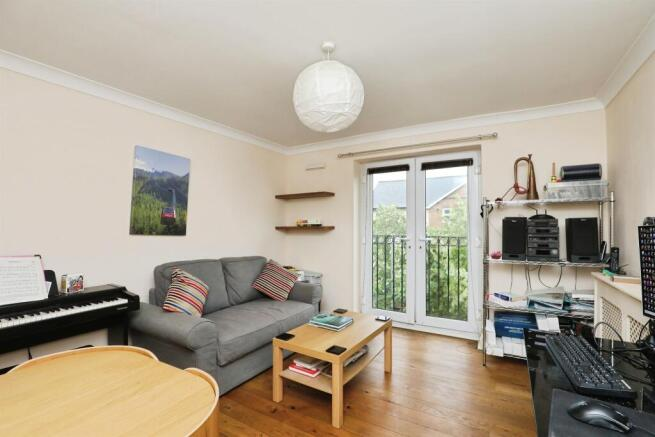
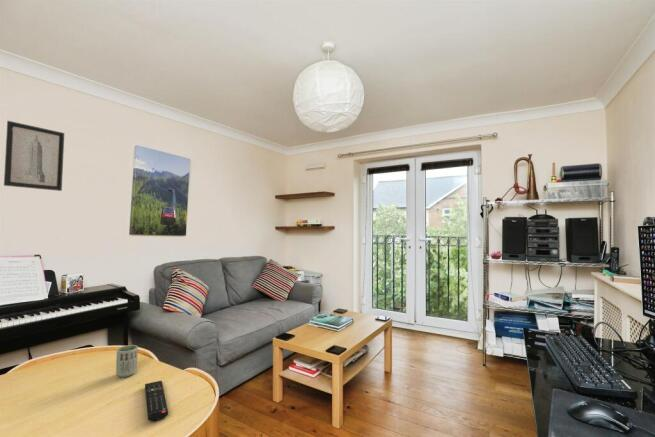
+ remote control [144,380,169,422]
+ wall art [3,120,65,192]
+ cup [115,344,139,378]
